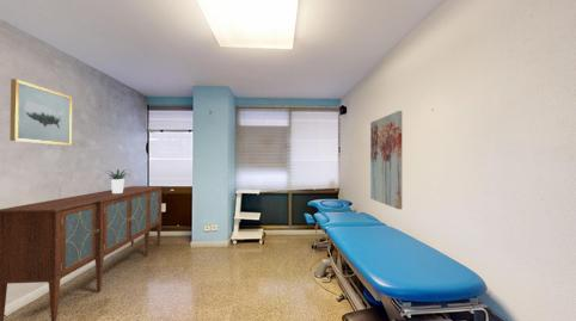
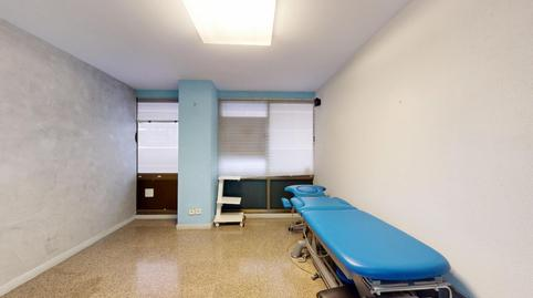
- sideboard [0,185,165,321]
- potted plant [102,168,134,193]
- wall art [8,78,73,147]
- wall art [369,110,403,210]
